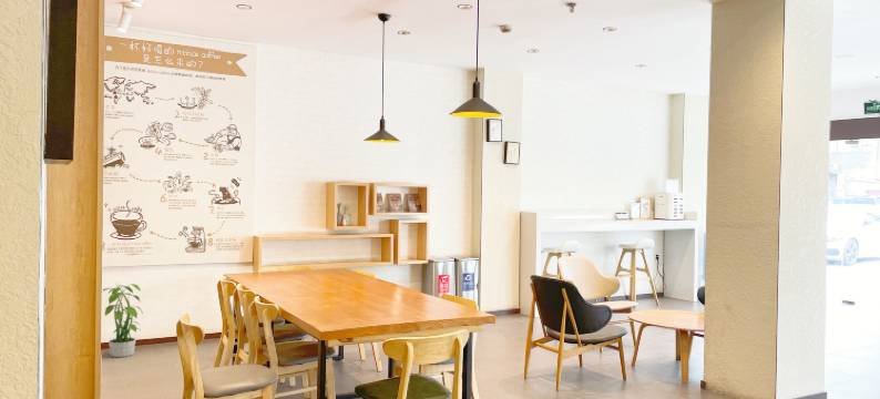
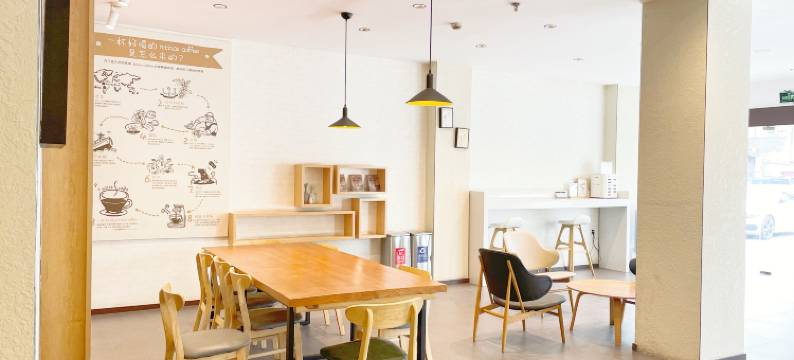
- potted plant [102,283,144,358]
